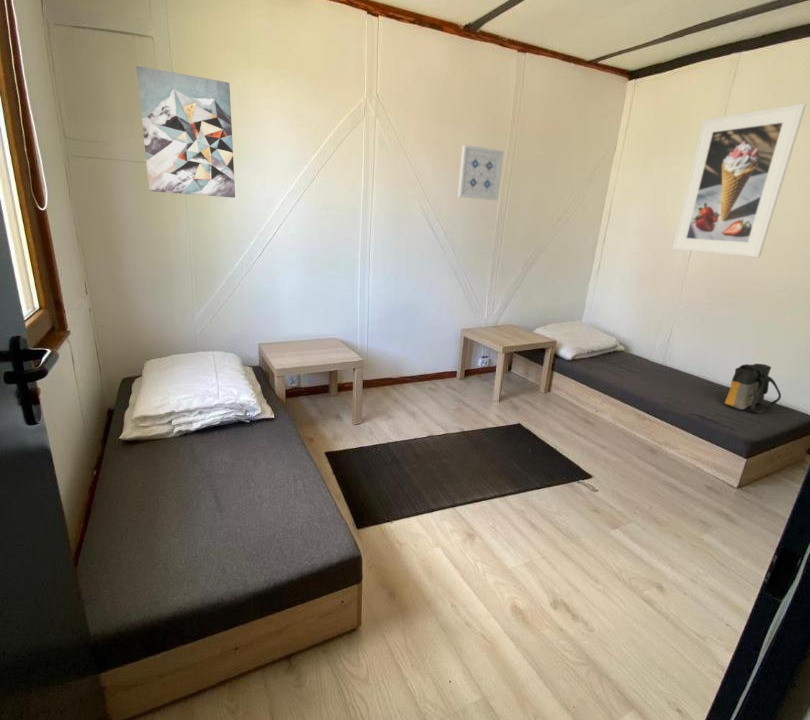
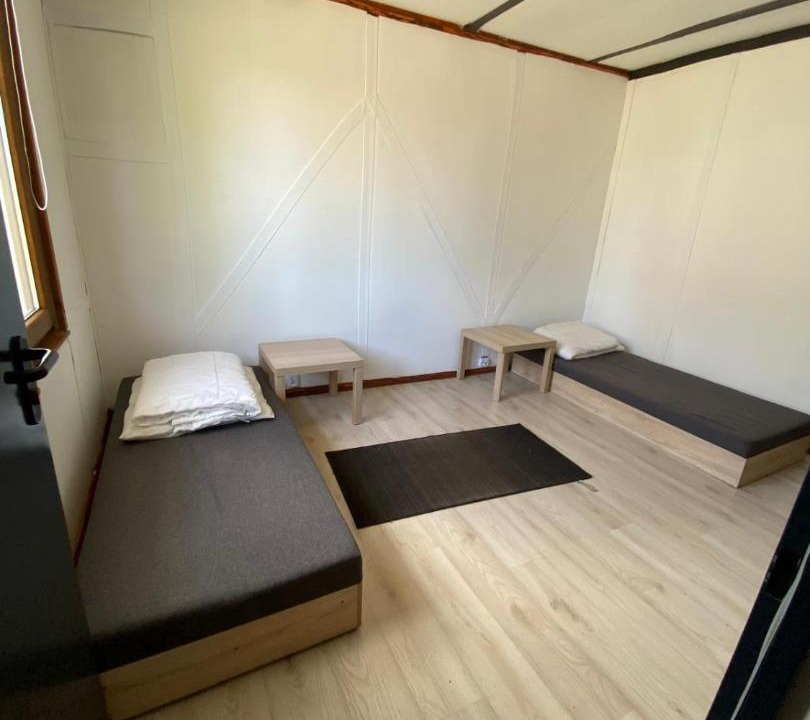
- wall art [136,65,236,199]
- tote bag [724,363,782,414]
- wall art [457,144,505,201]
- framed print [671,102,807,258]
